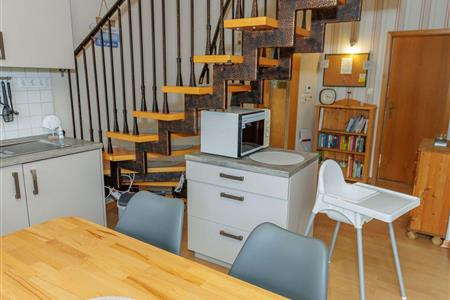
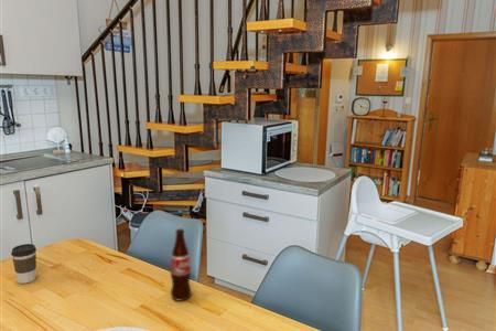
+ coffee cup [10,243,37,285]
+ bottle [170,227,193,302]
